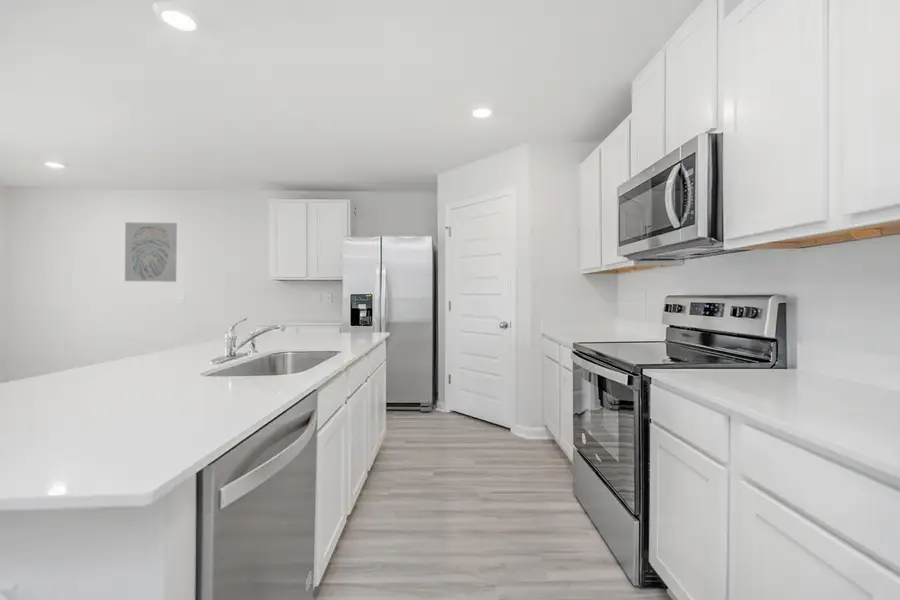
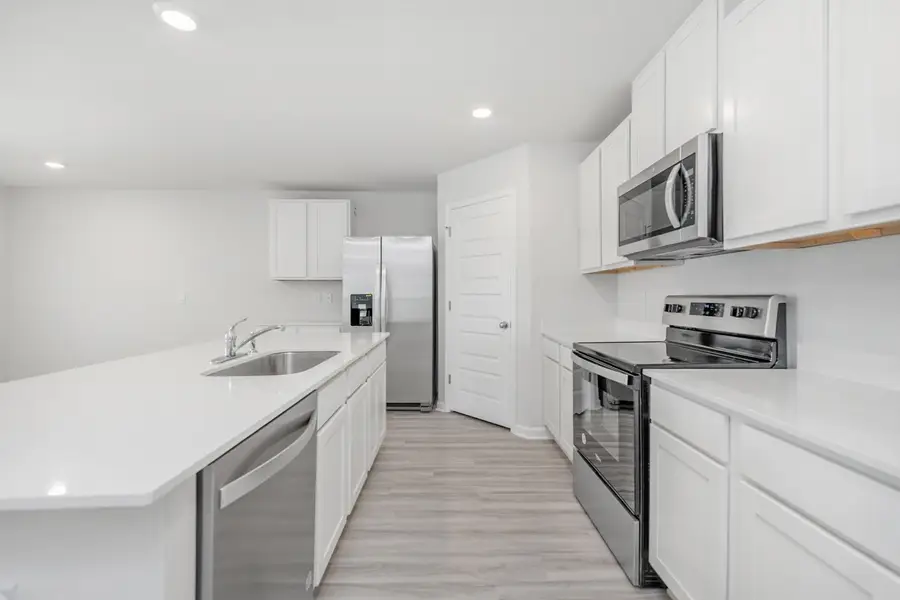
- wall art [124,221,178,283]
